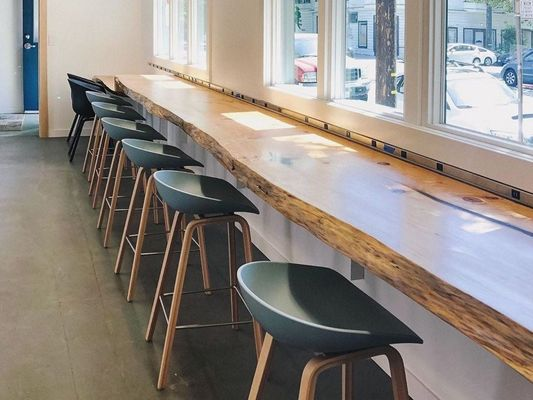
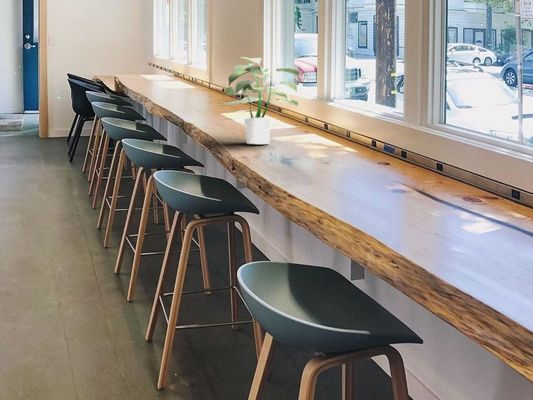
+ potted plant [218,56,302,145]
